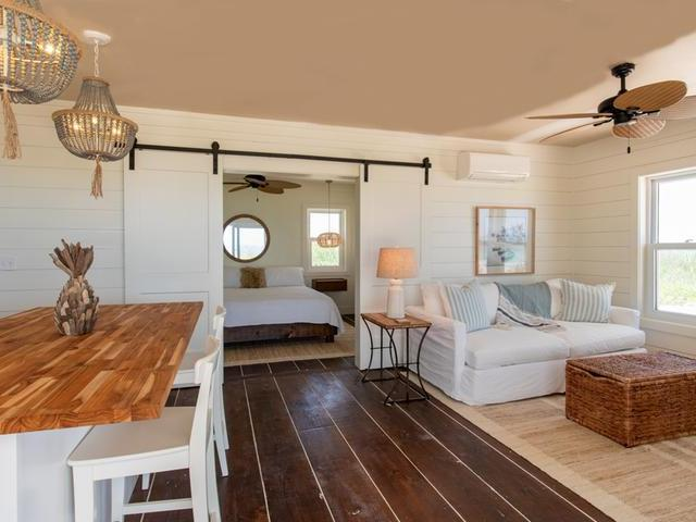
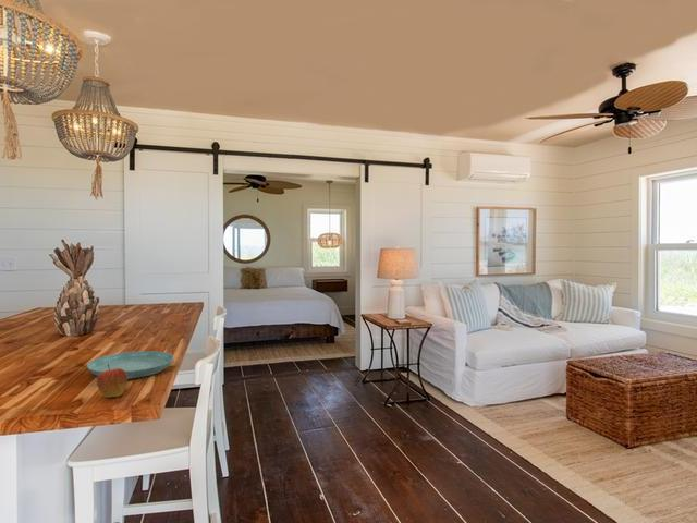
+ fruit [96,364,129,399]
+ saucer [86,350,174,380]
